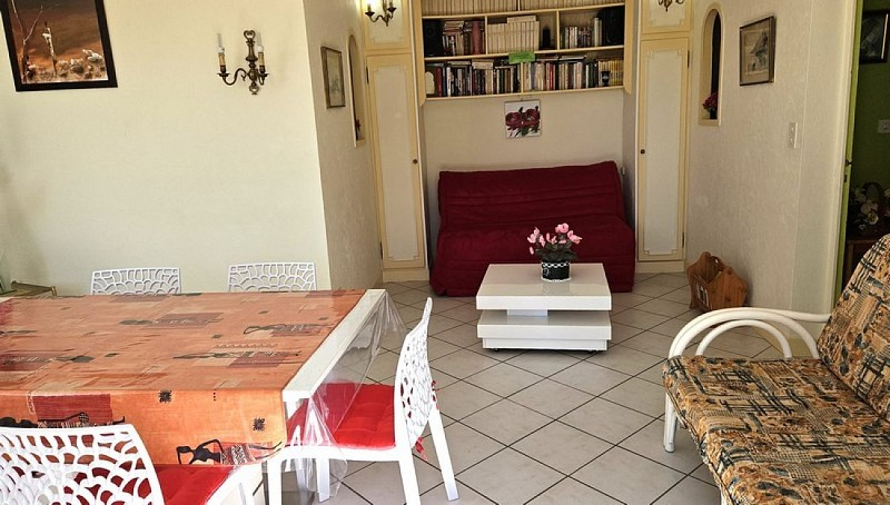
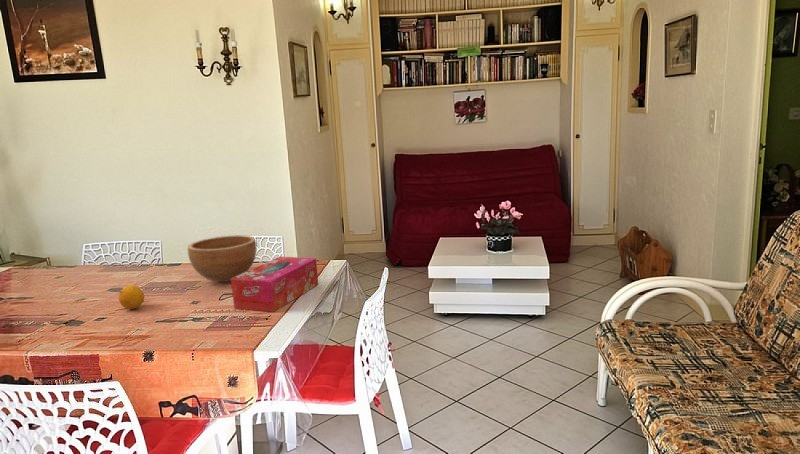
+ bowl [187,234,257,283]
+ tissue box [230,256,319,313]
+ fruit [118,284,145,310]
